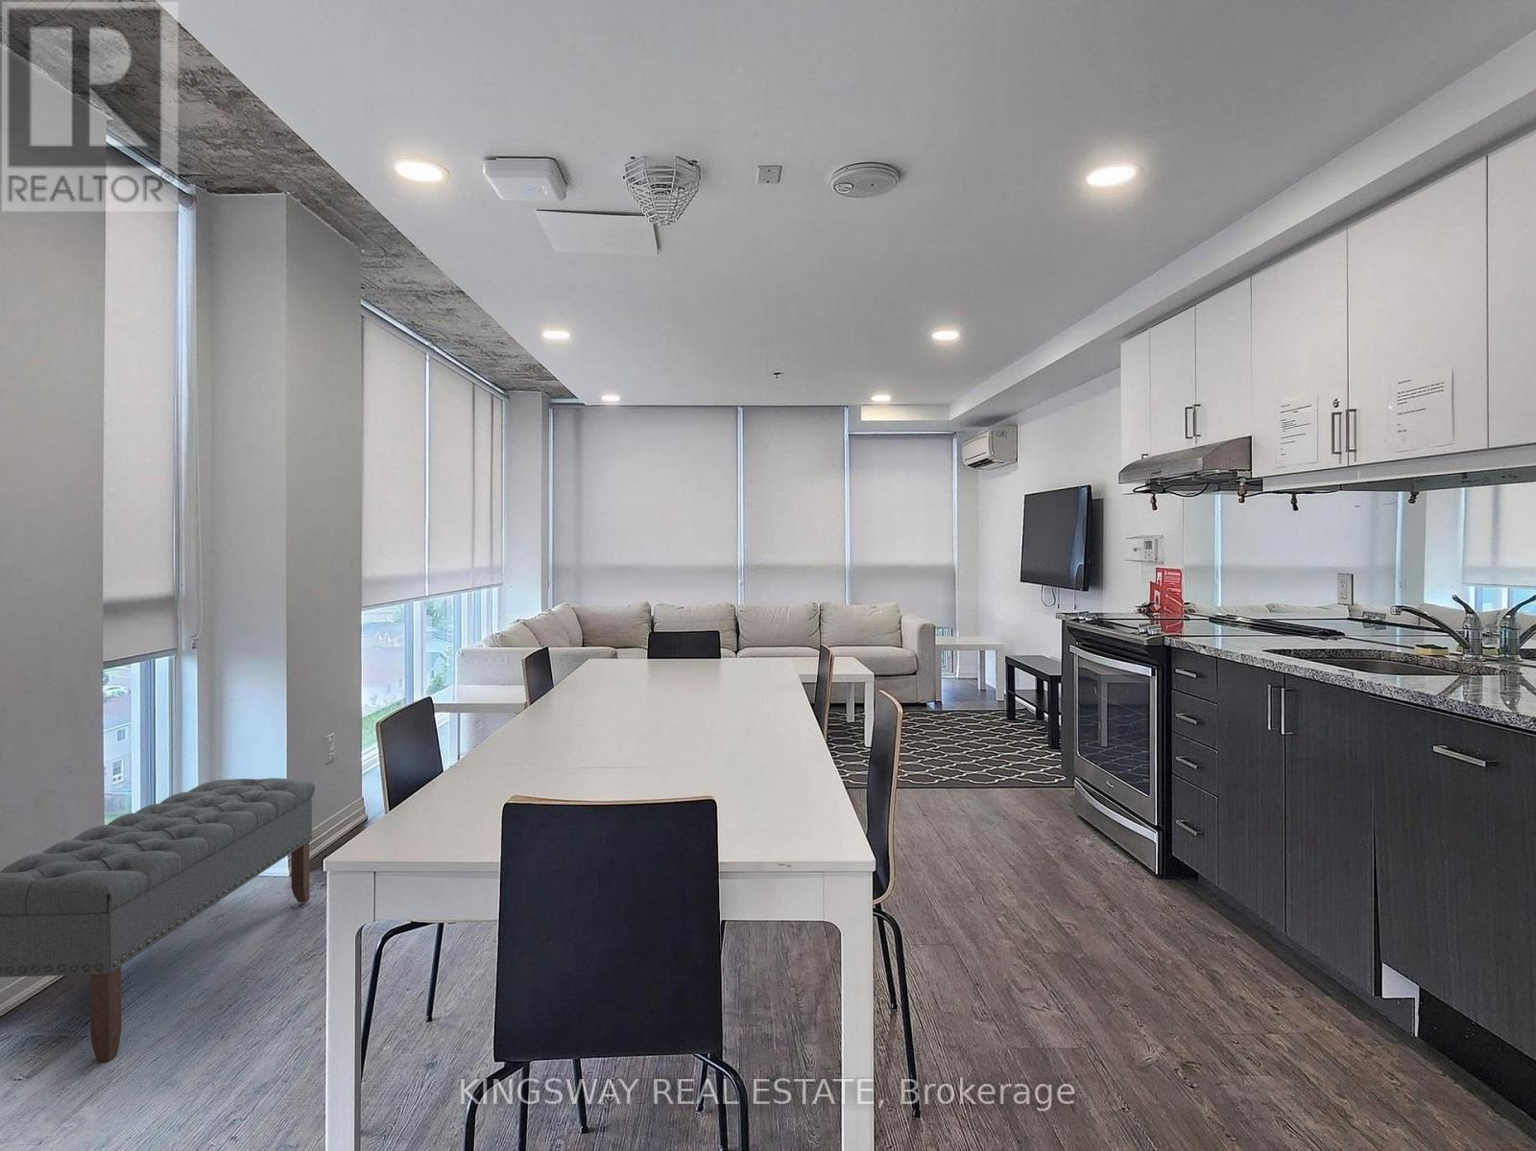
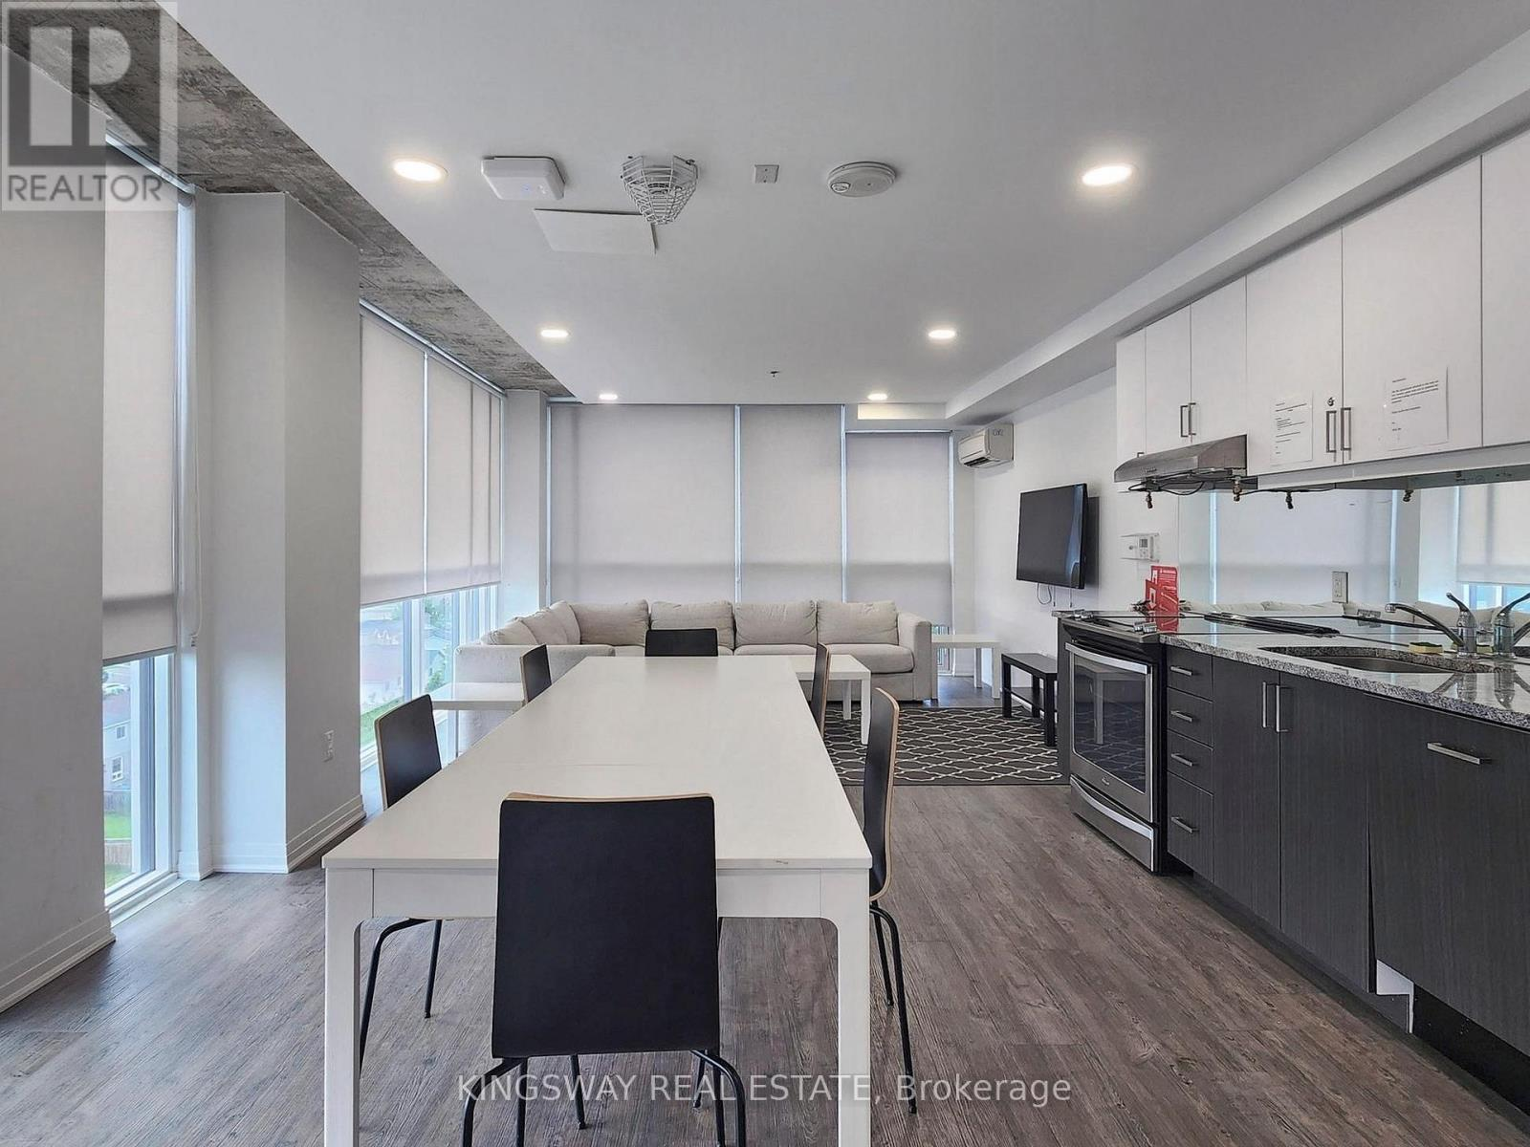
- bench [0,777,316,1063]
